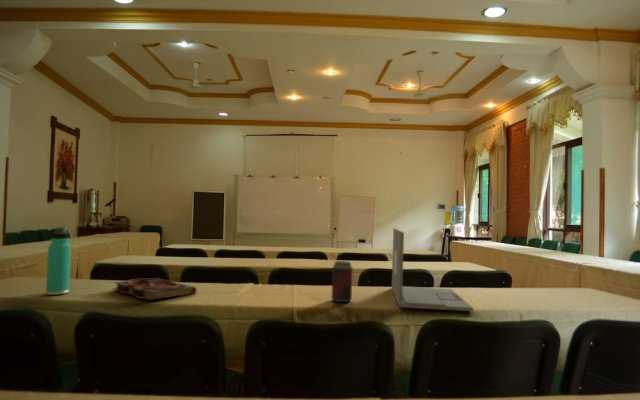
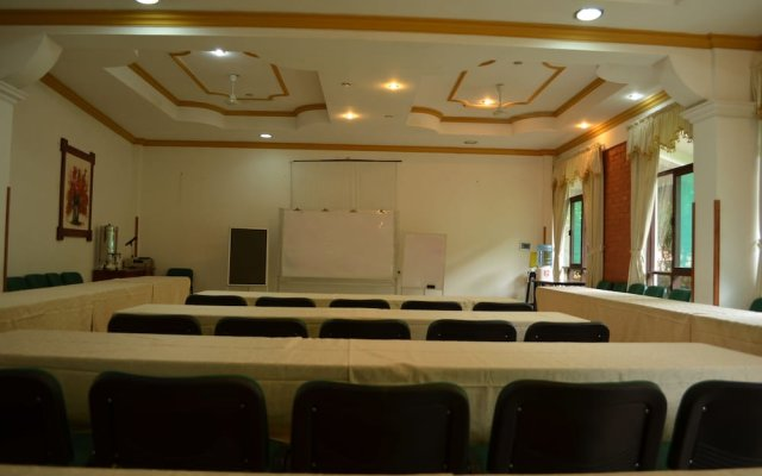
- laptop [391,227,474,312]
- book [112,277,198,301]
- thermos bottle [45,226,72,296]
- beverage can [330,260,354,303]
